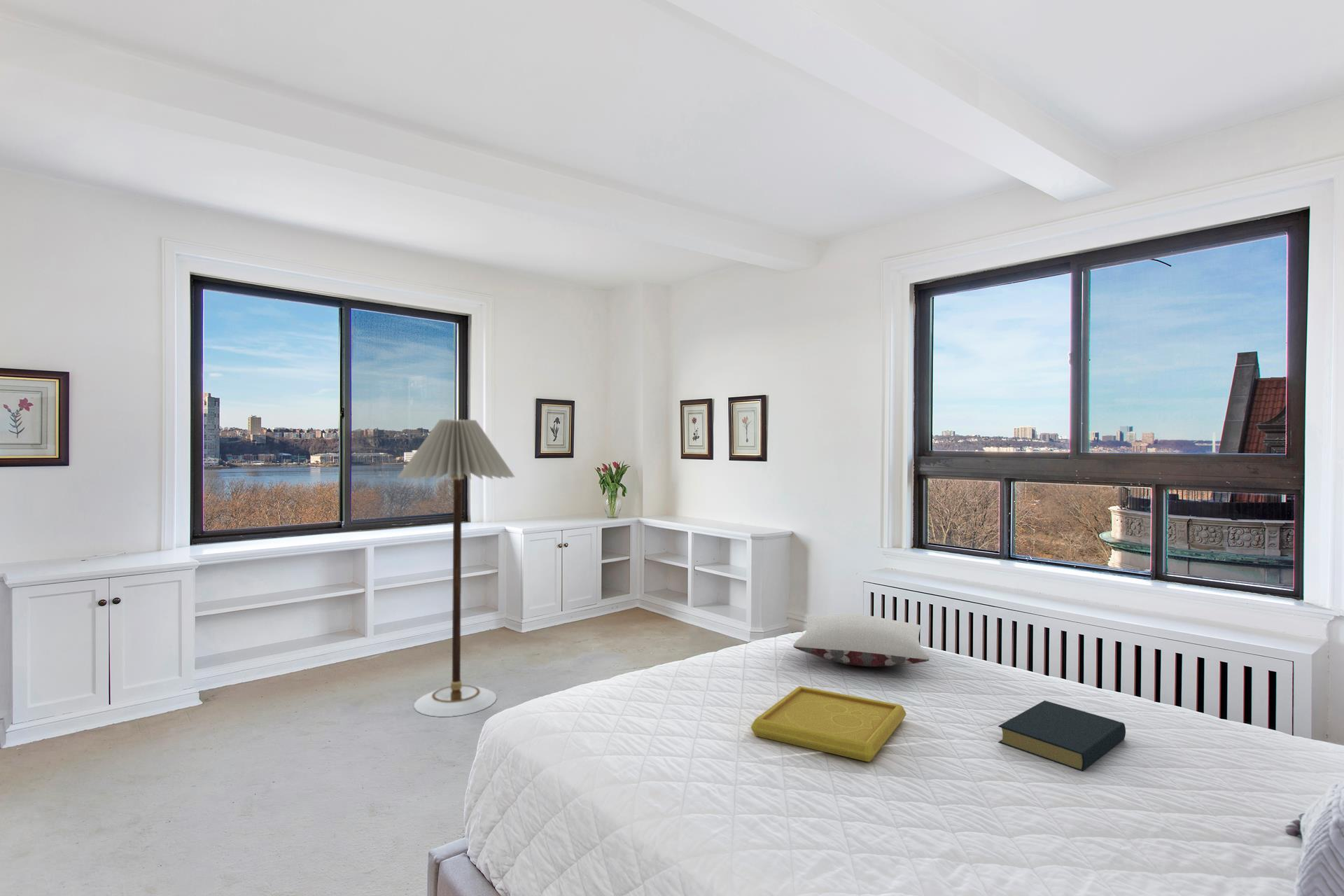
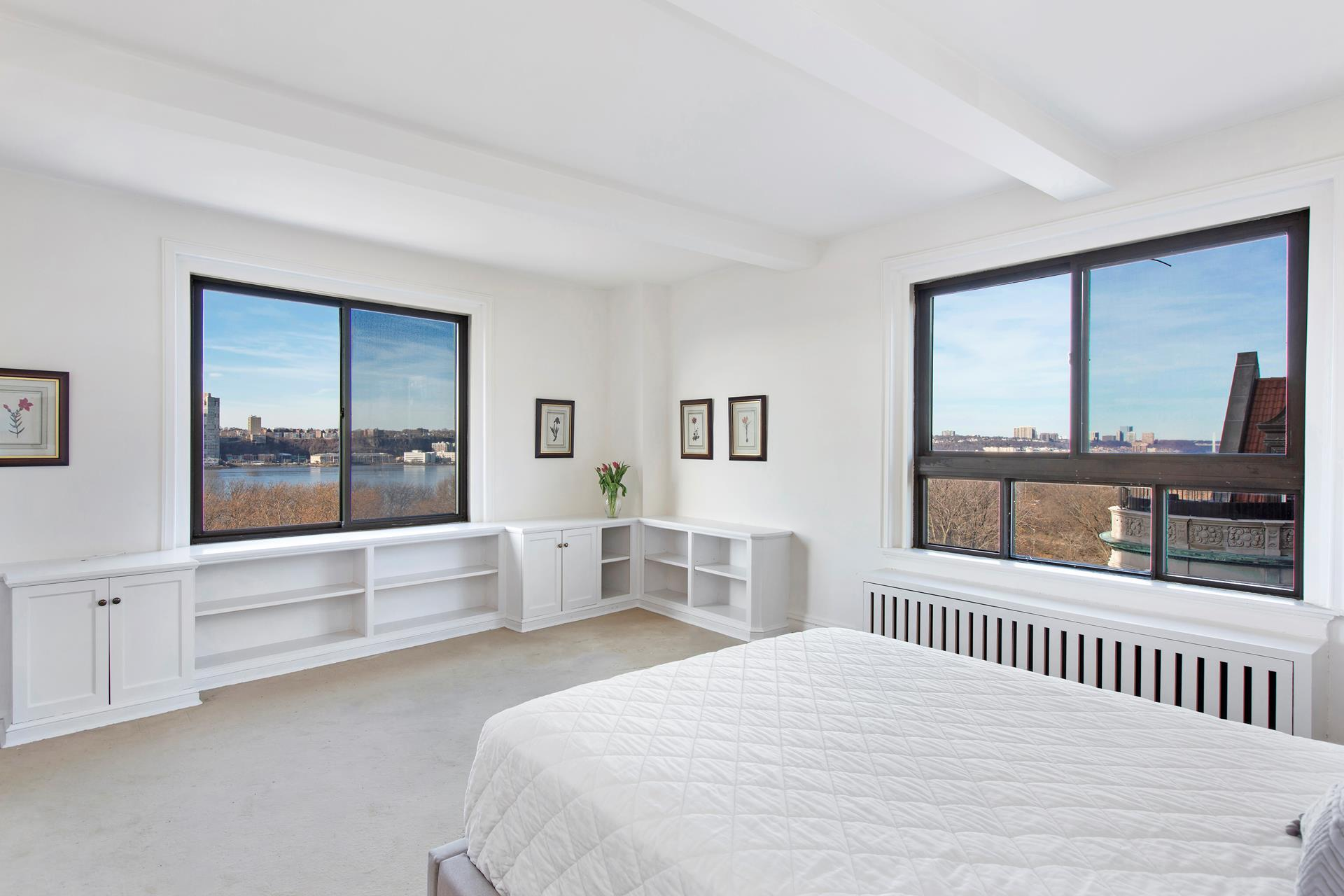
- pillow [792,614,930,667]
- serving tray [750,685,907,762]
- floor lamp [396,419,516,717]
- hardback book [998,700,1126,772]
